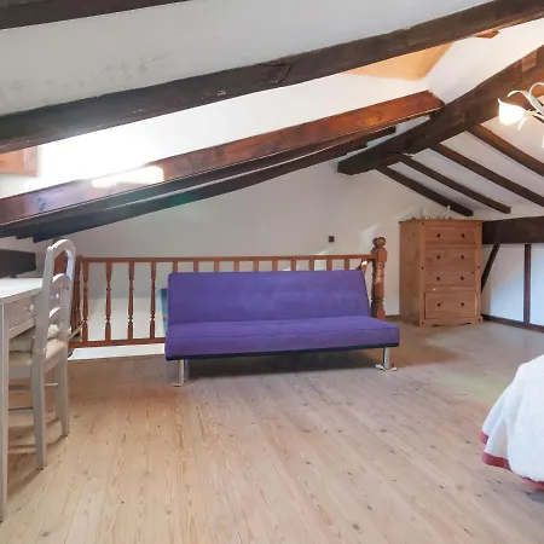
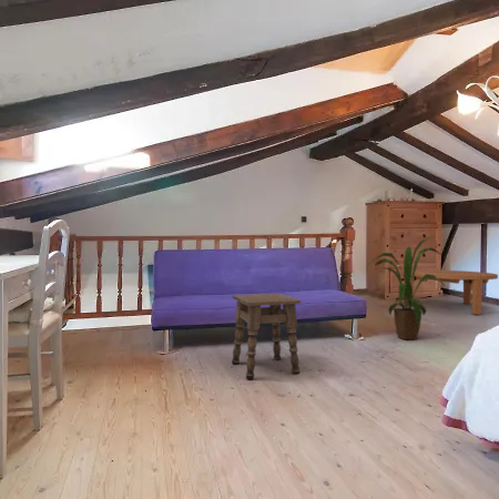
+ side table [231,293,302,380]
+ house plant [366,235,444,340]
+ coffee table [410,269,499,316]
